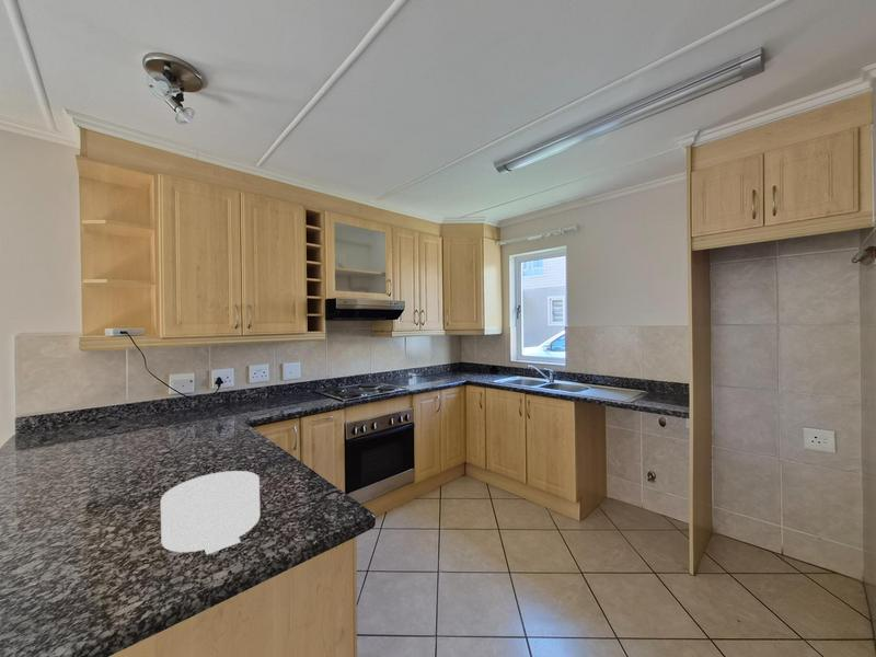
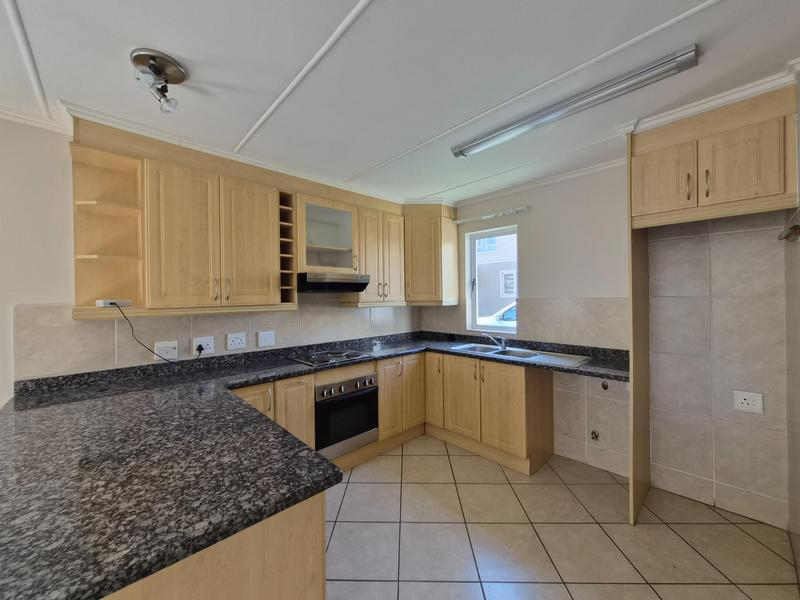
- bowl [160,470,261,555]
